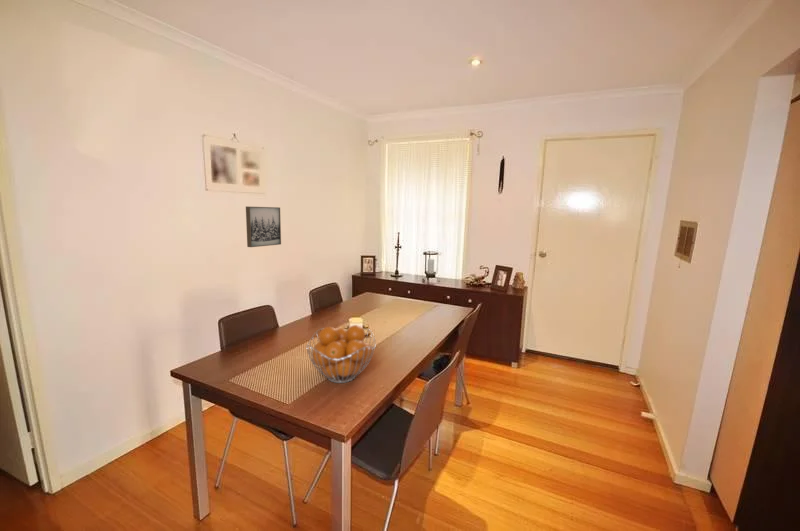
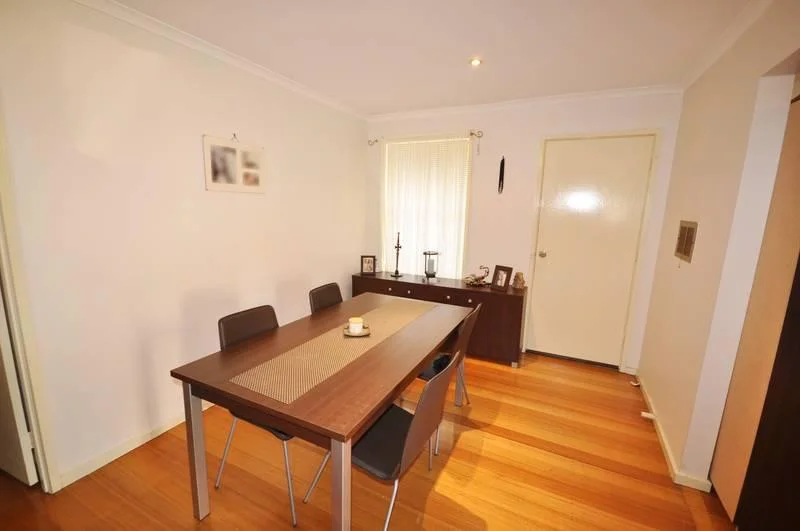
- wall art [245,205,282,248]
- fruit basket [305,324,377,384]
